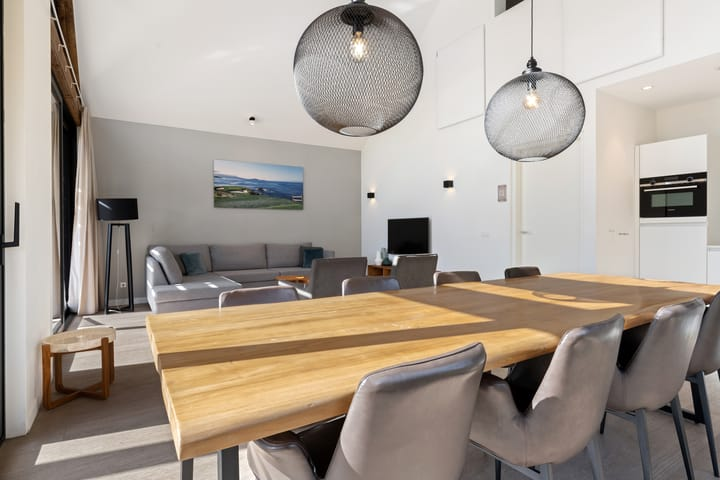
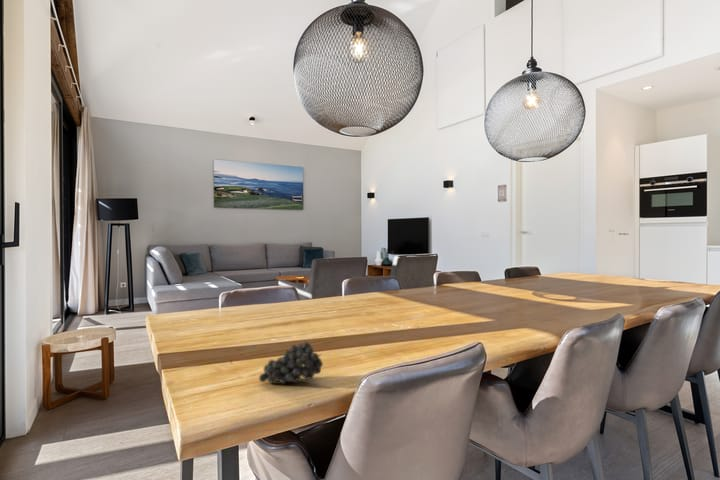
+ fruit [258,341,324,384]
